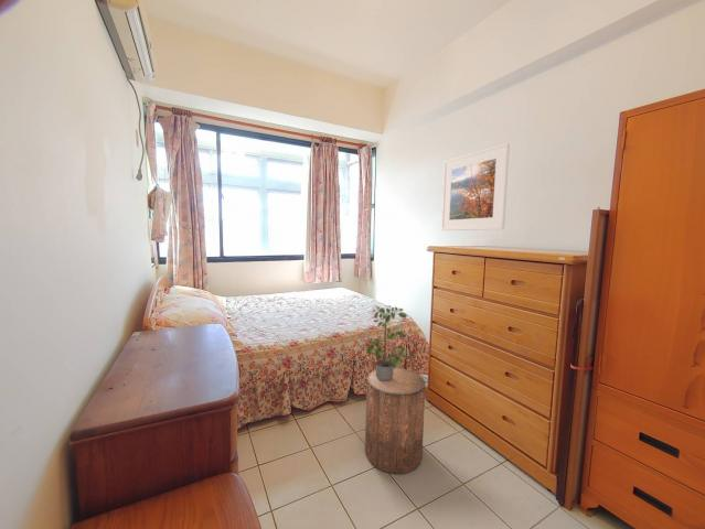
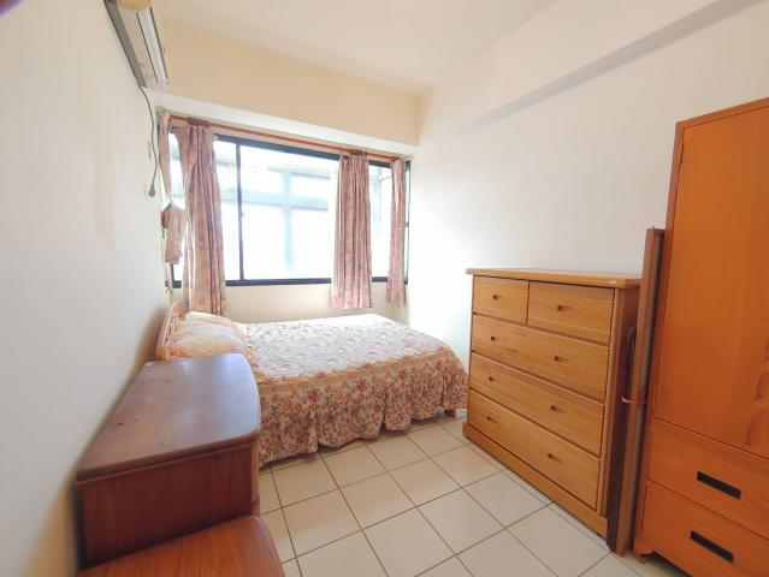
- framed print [440,141,511,231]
- potted plant [365,304,413,381]
- stool [364,367,426,475]
